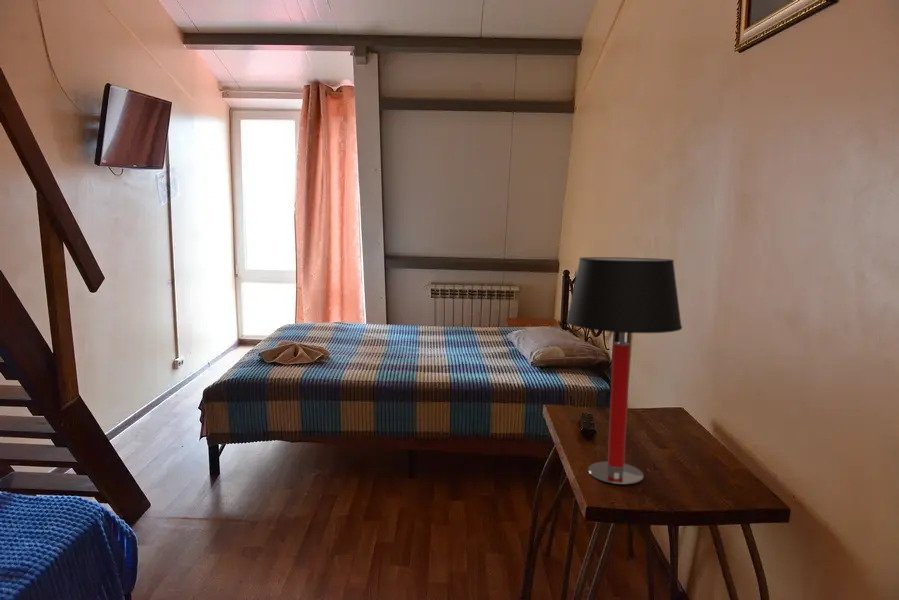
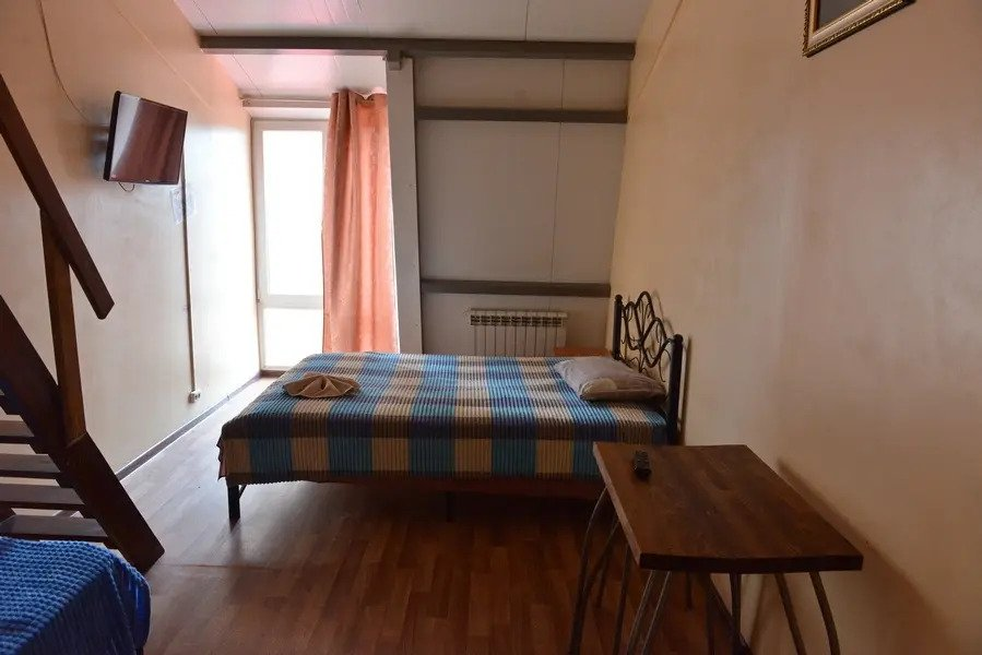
- table lamp [565,256,683,485]
